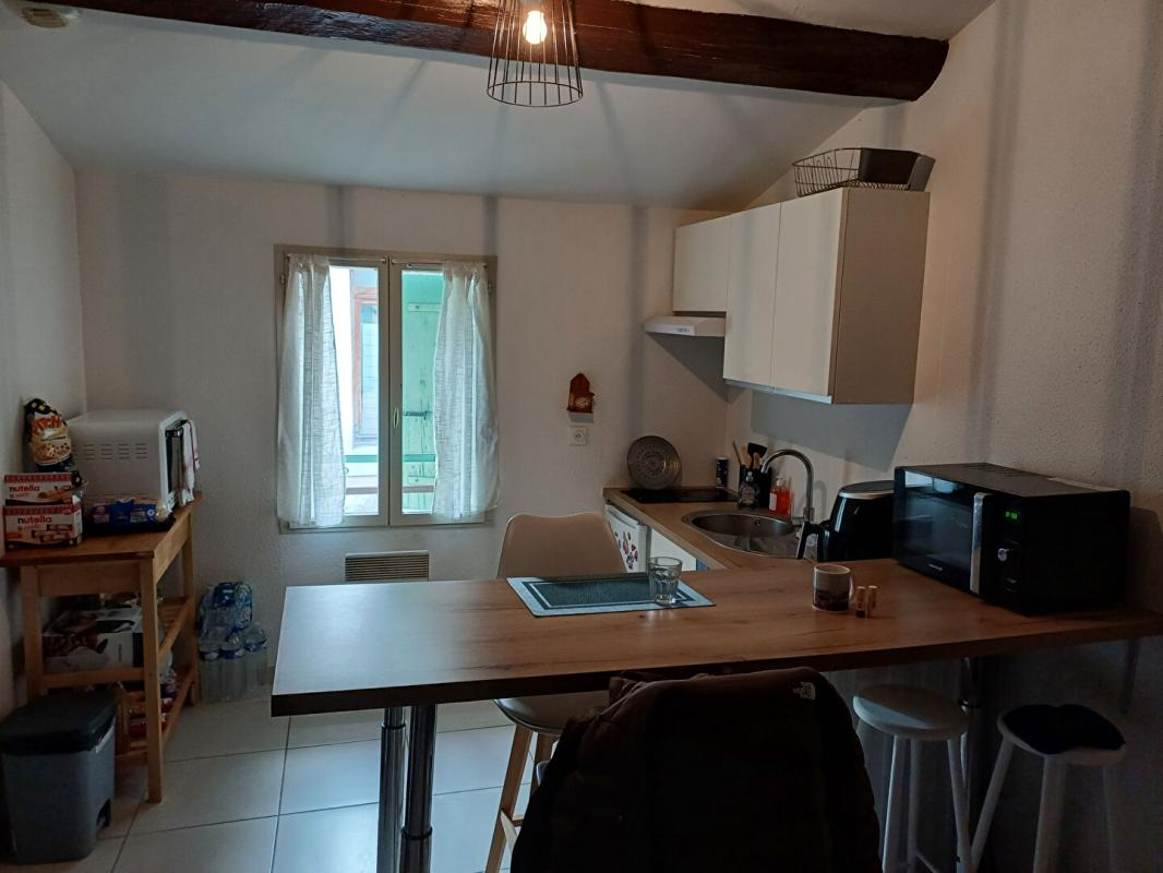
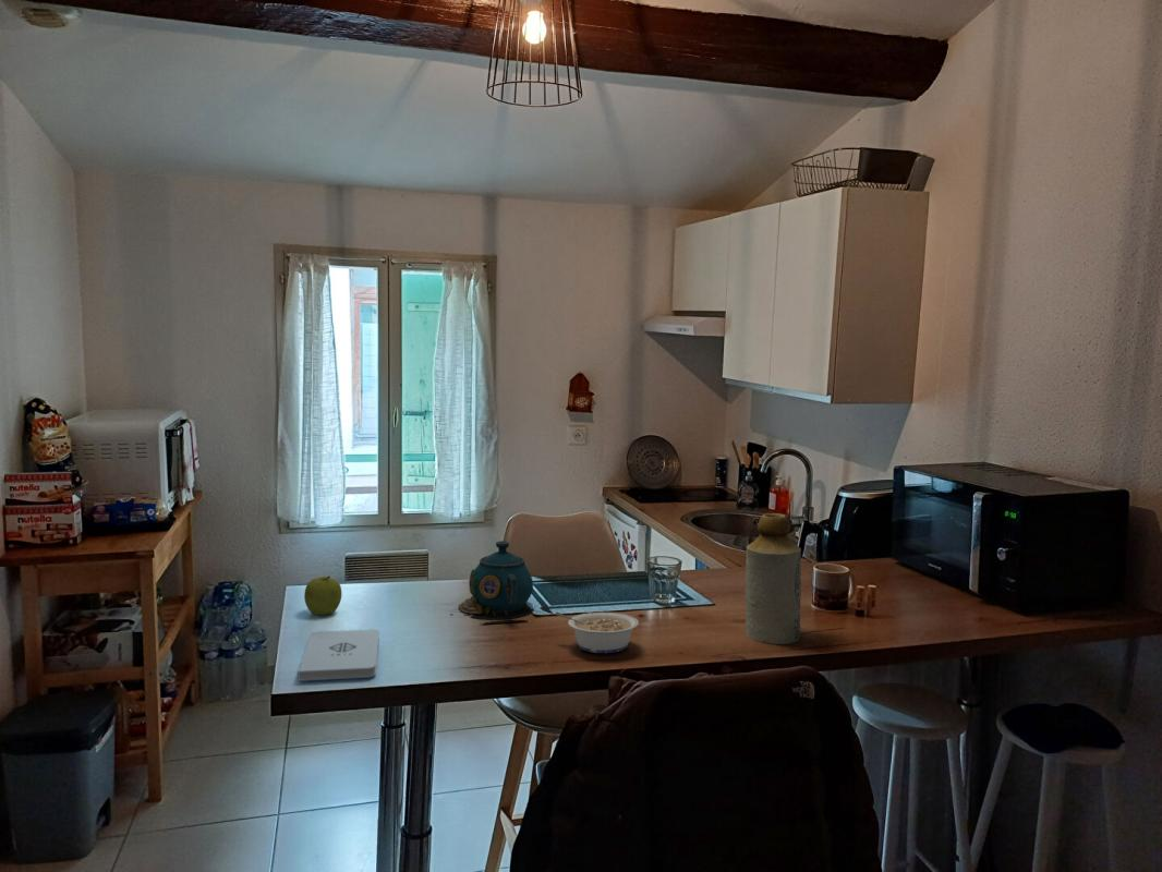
+ teapot [449,540,554,626]
+ bottle [745,512,802,645]
+ legume [555,610,640,654]
+ fruit [303,576,342,616]
+ notepad [296,629,380,682]
